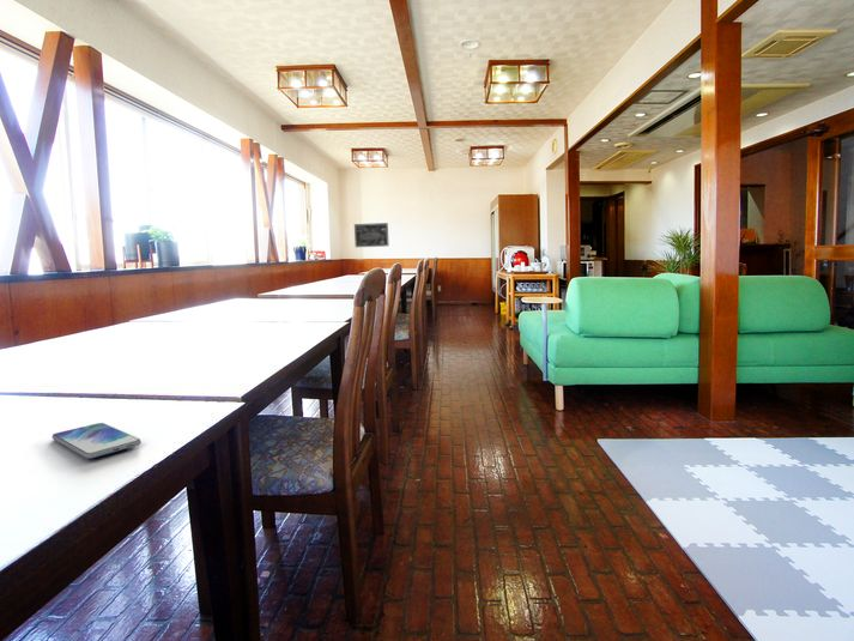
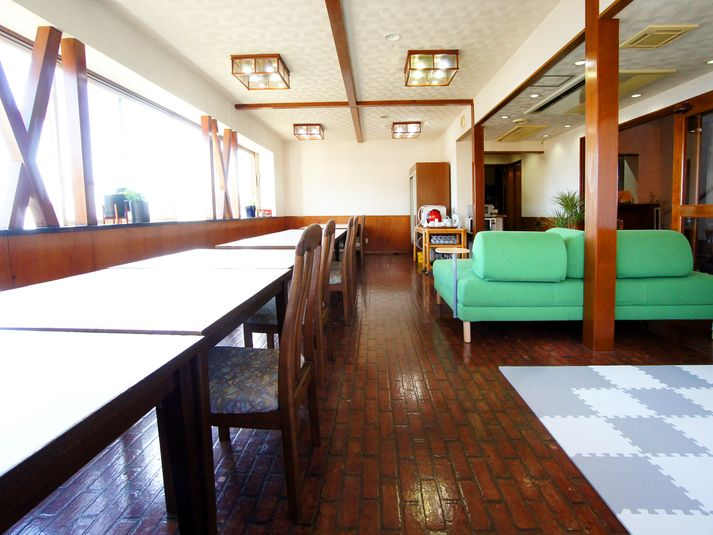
- smartphone [50,422,143,460]
- wall art [353,222,390,248]
